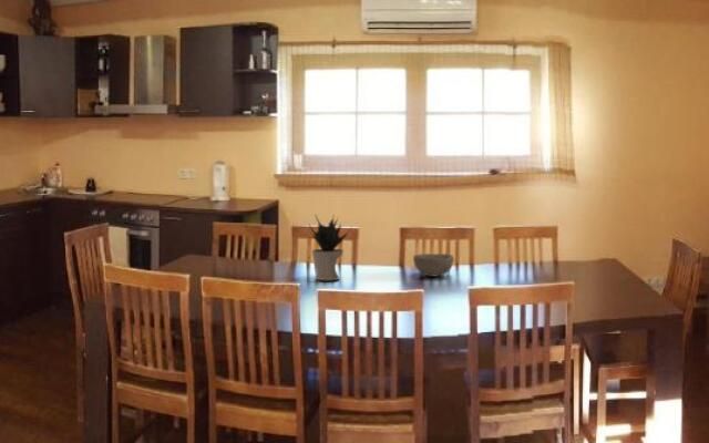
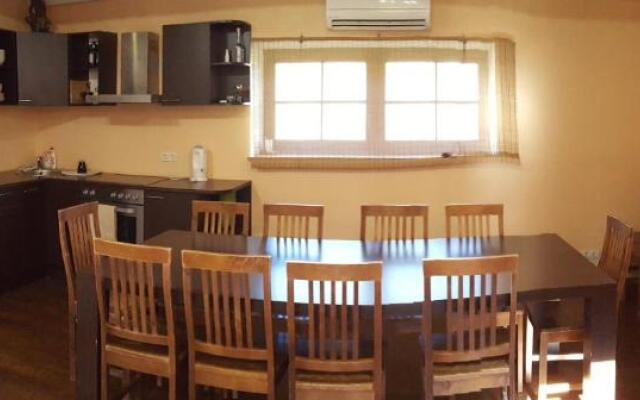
- potted plant [308,214,353,281]
- bowl [412,253,455,278]
